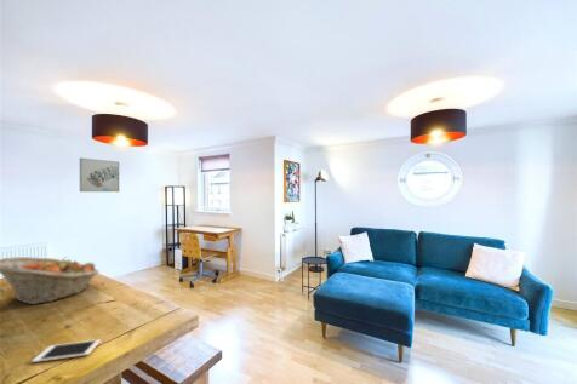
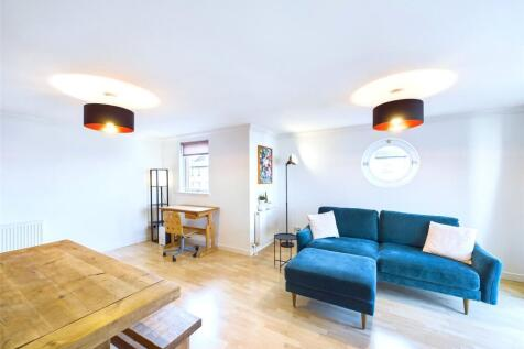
- fruit basket [0,256,101,305]
- wall art [79,156,120,193]
- cell phone [30,338,102,363]
